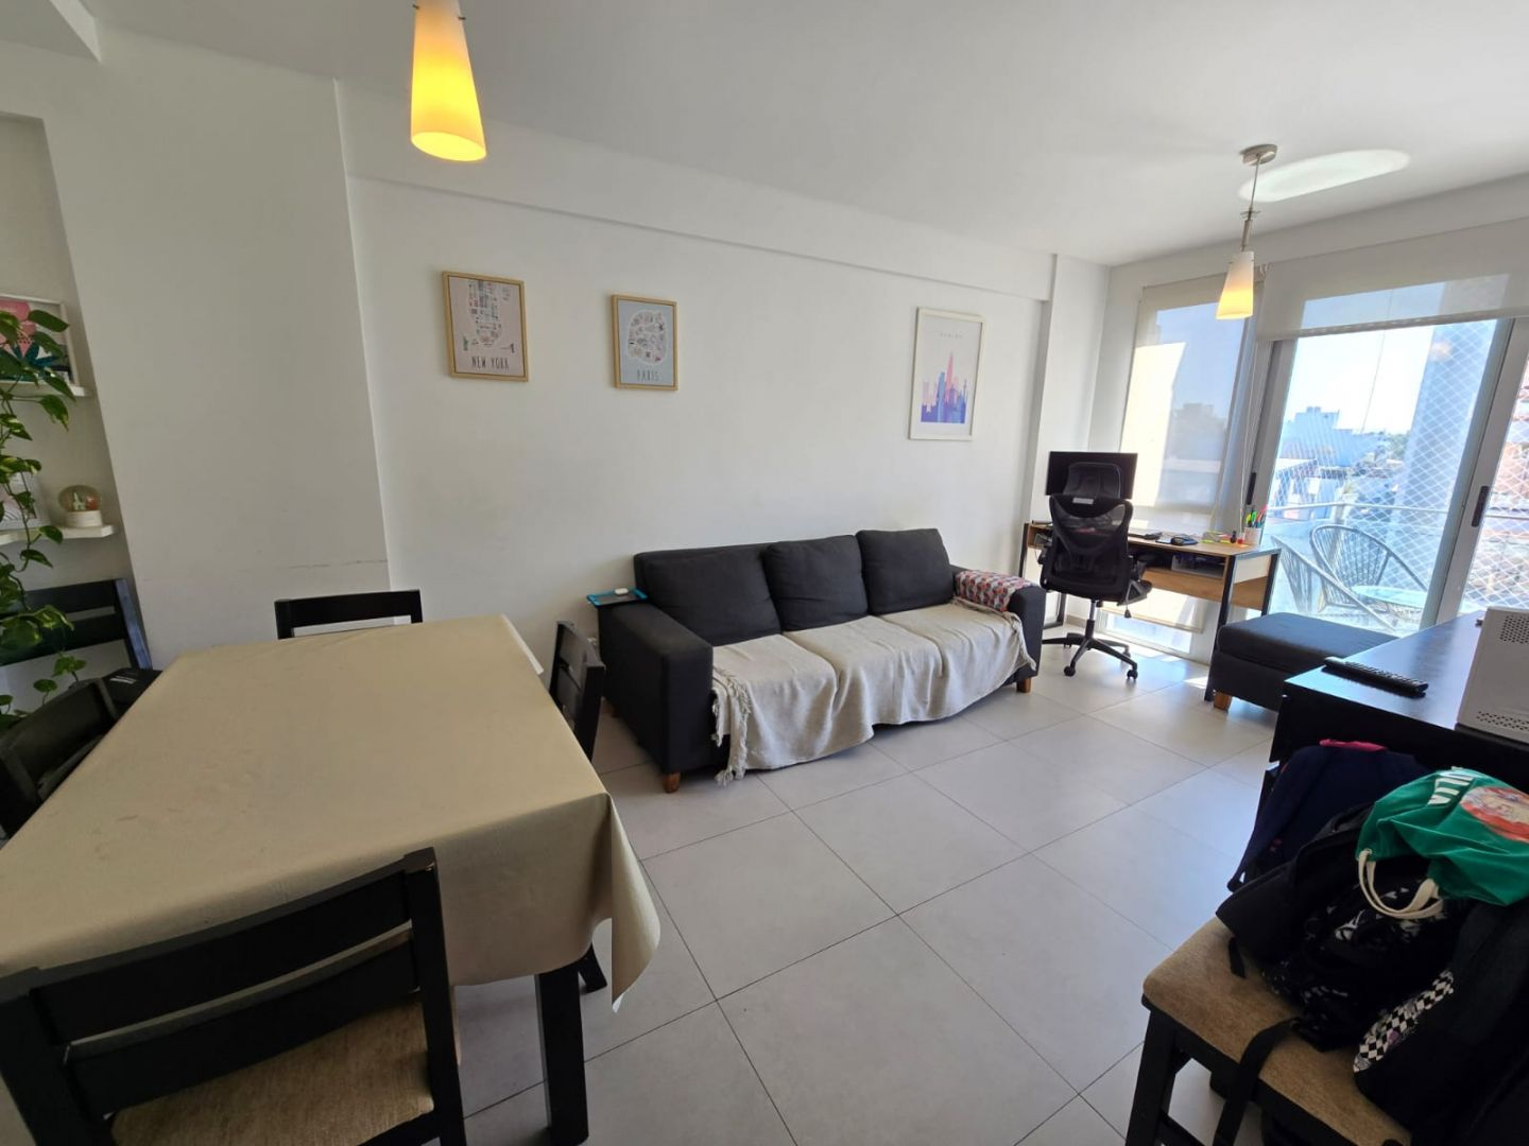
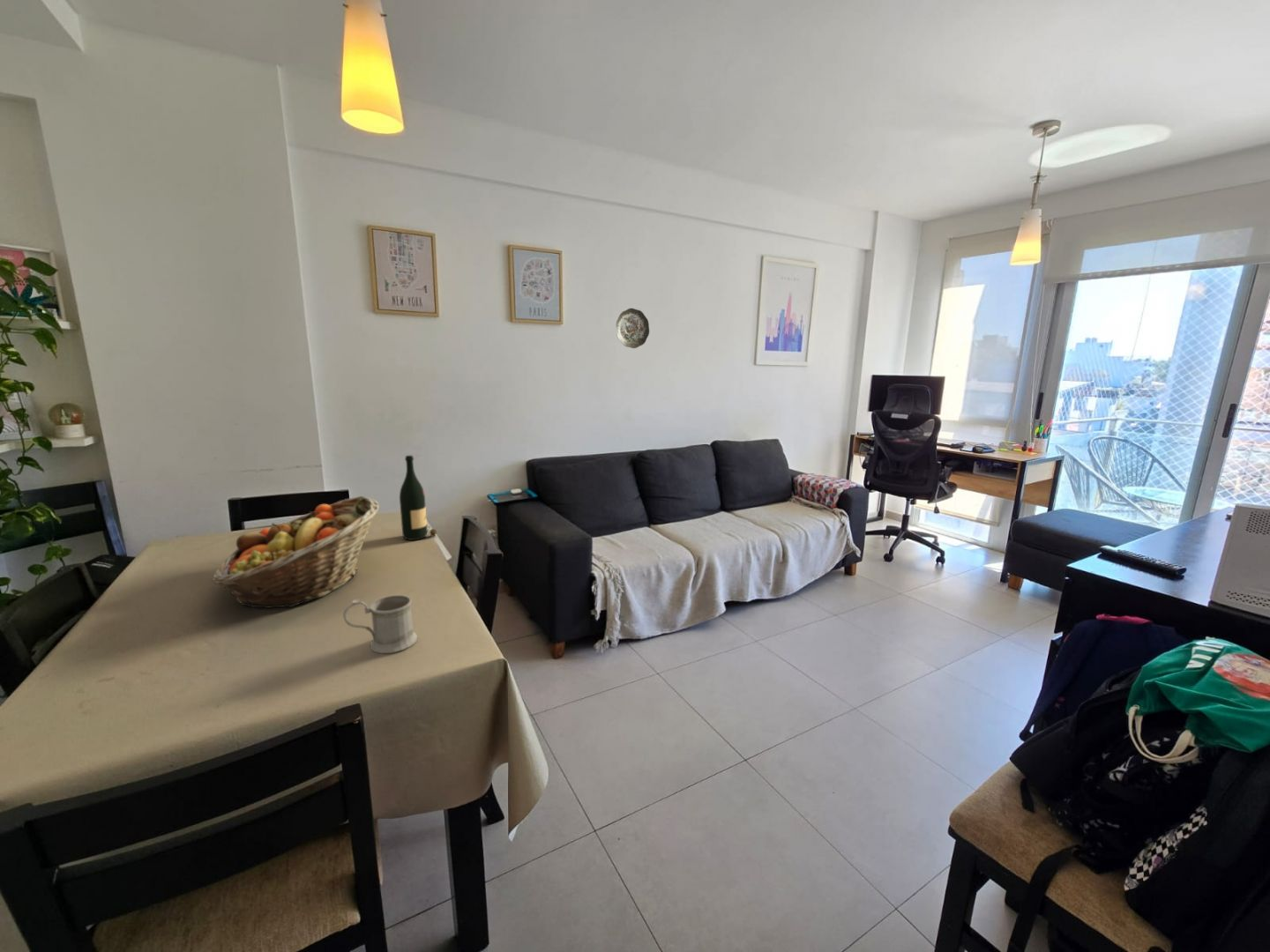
+ wine bottle [399,455,437,541]
+ mug [342,594,418,654]
+ decorative plate [615,308,650,349]
+ fruit basket [211,495,380,609]
